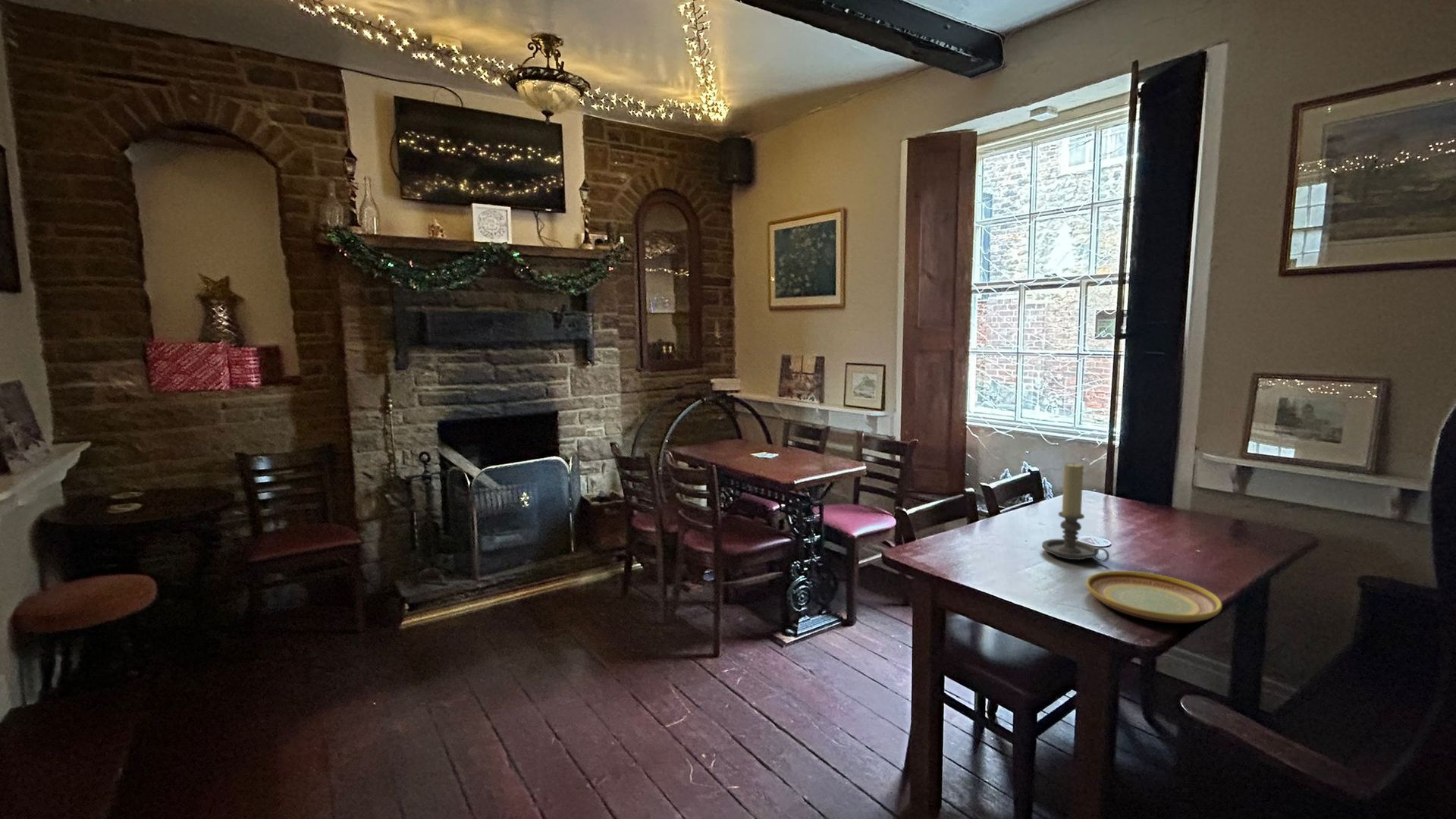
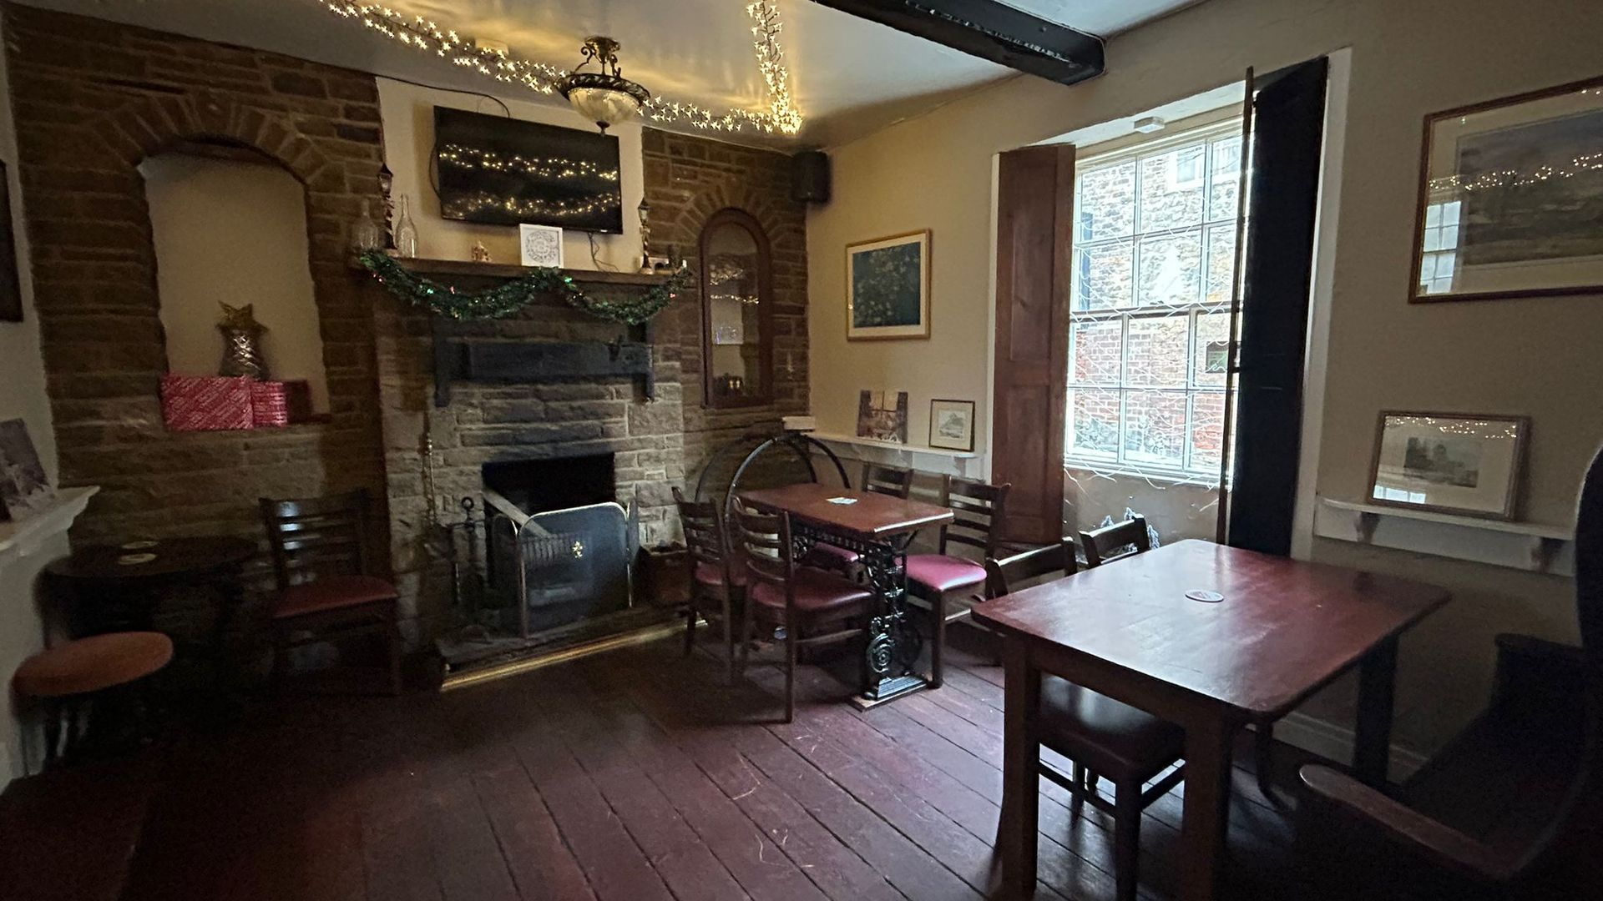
- plate [1085,570,1223,624]
- candle holder [1041,462,1110,563]
